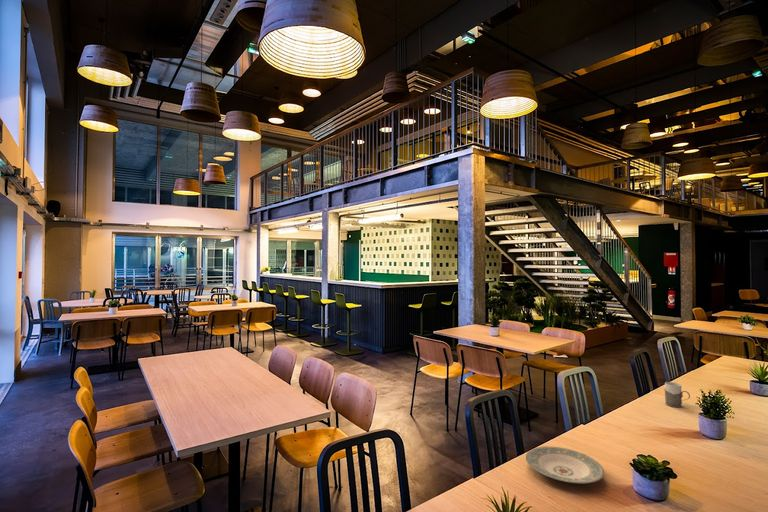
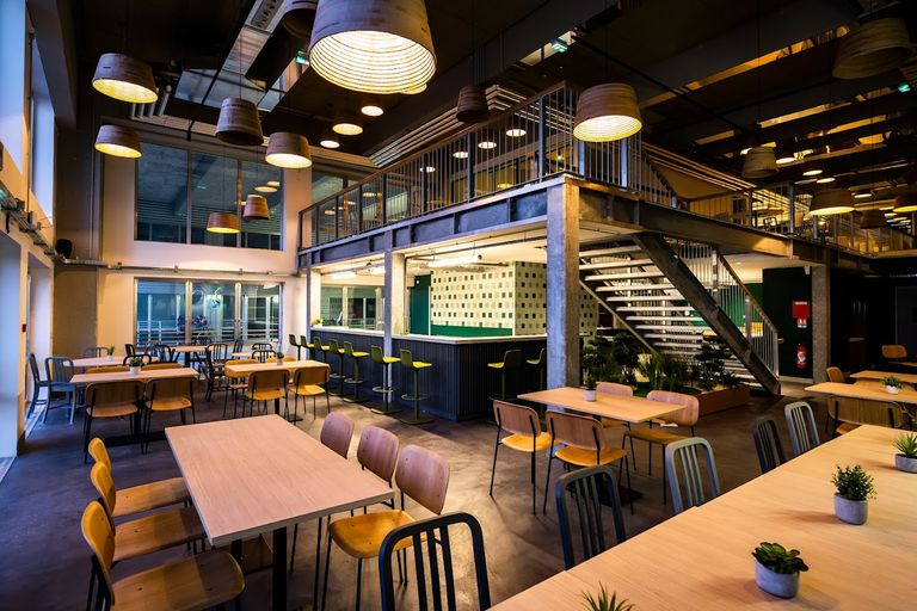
- plate [525,446,605,484]
- mug [664,381,691,408]
